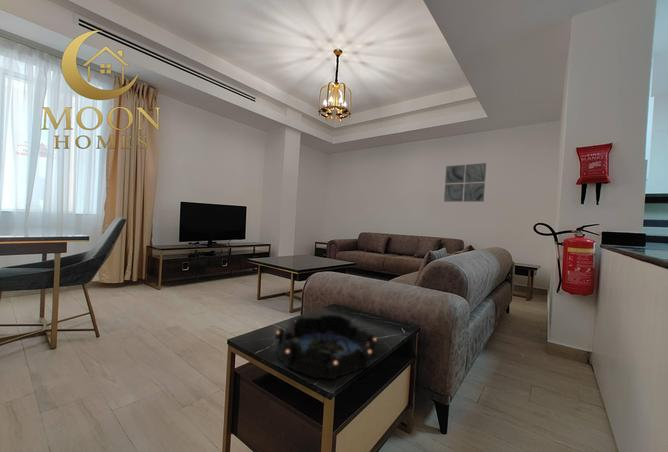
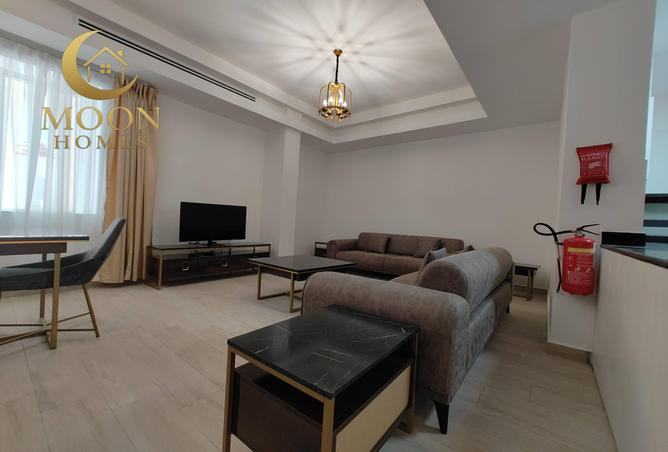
- wall art [443,162,487,203]
- decorative bowl [274,313,378,380]
